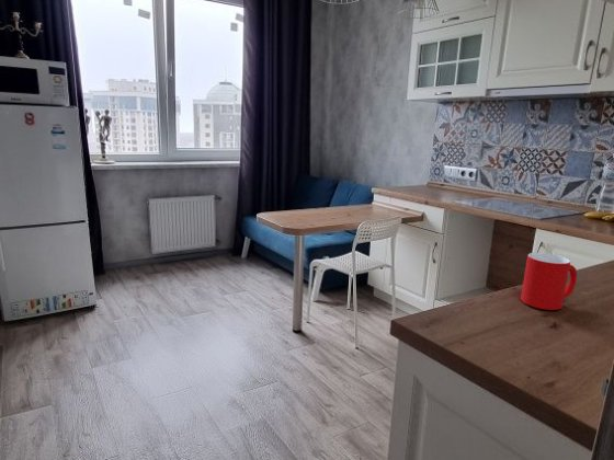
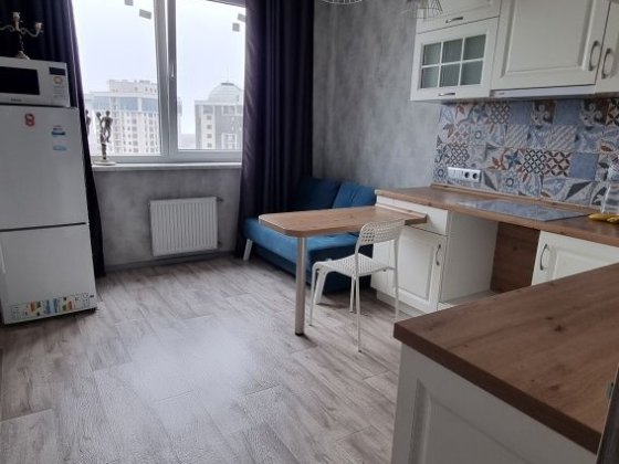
- cup [520,252,578,311]
